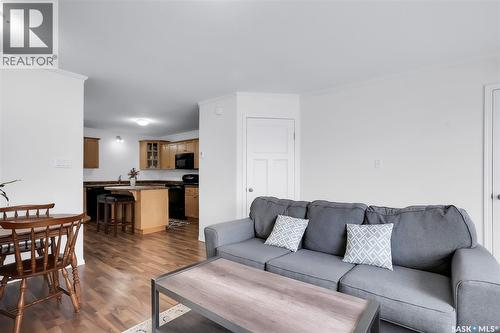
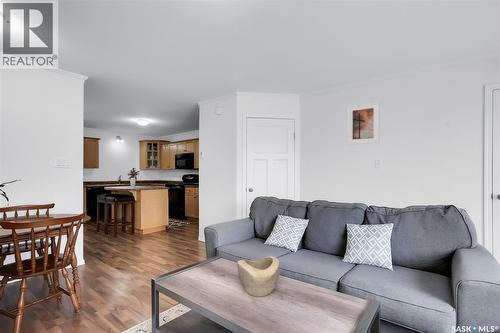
+ decorative bowl [236,255,281,298]
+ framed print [346,101,380,146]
